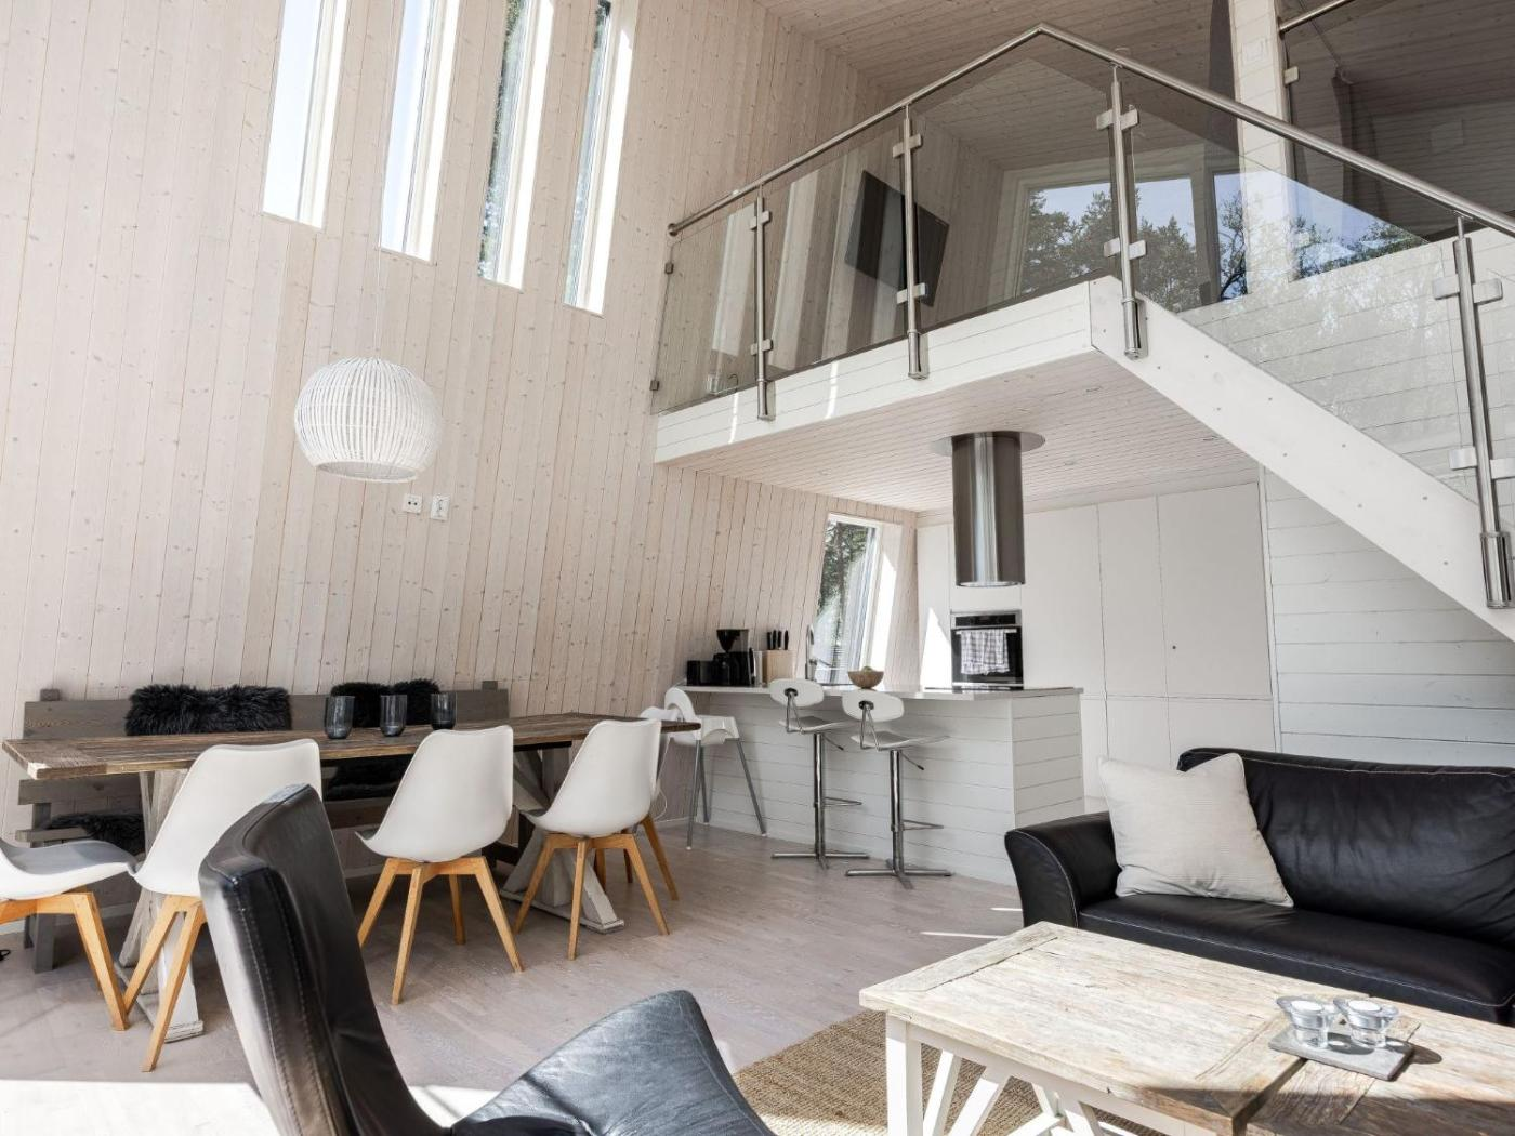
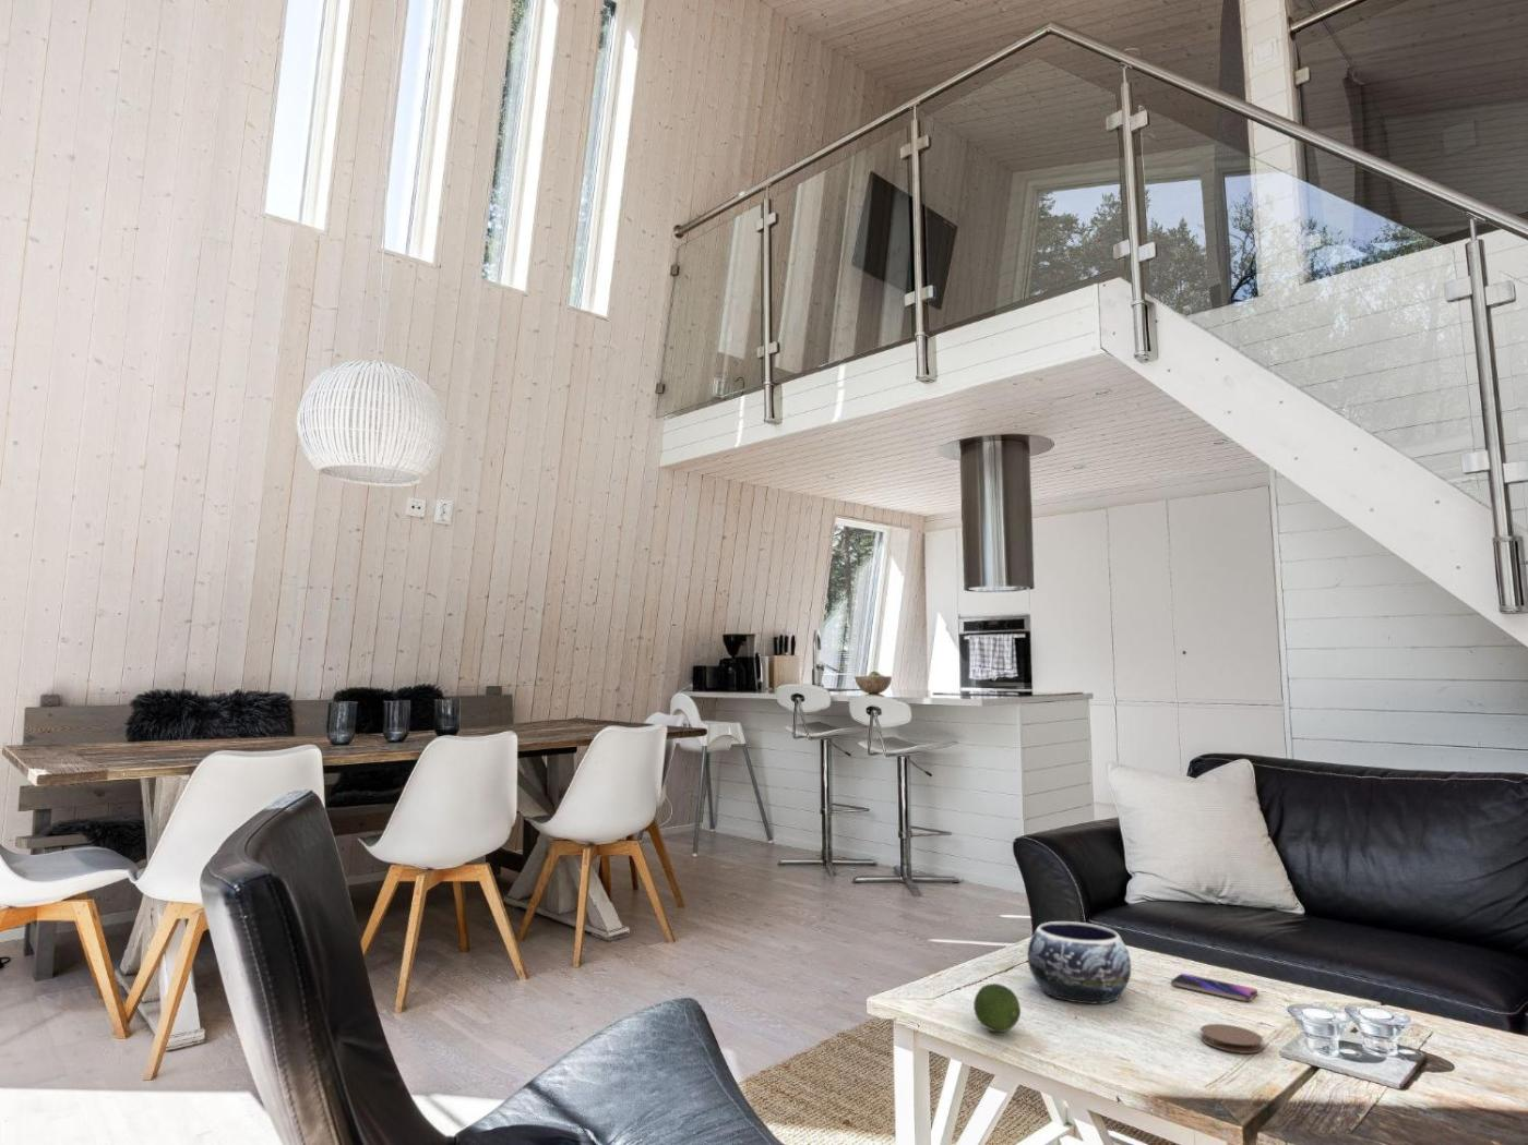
+ smartphone [1169,973,1258,1002]
+ coaster [1200,1022,1265,1055]
+ fruit [972,983,1021,1033]
+ decorative bowl [1027,920,1132,1004]
